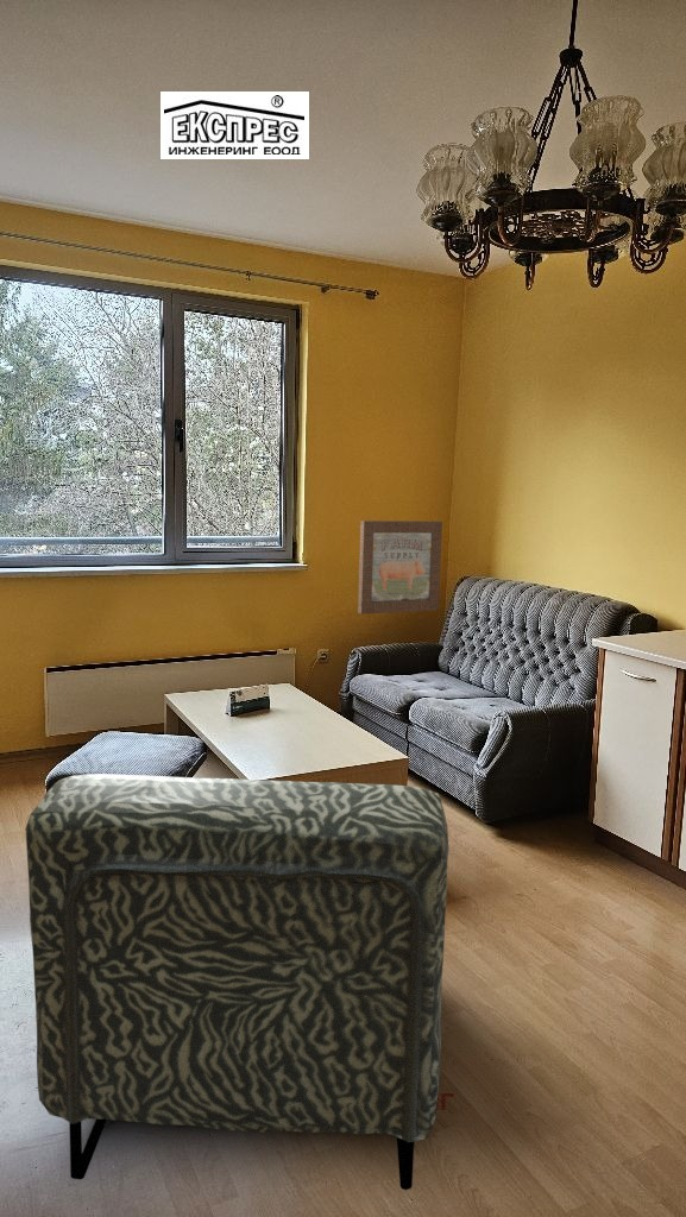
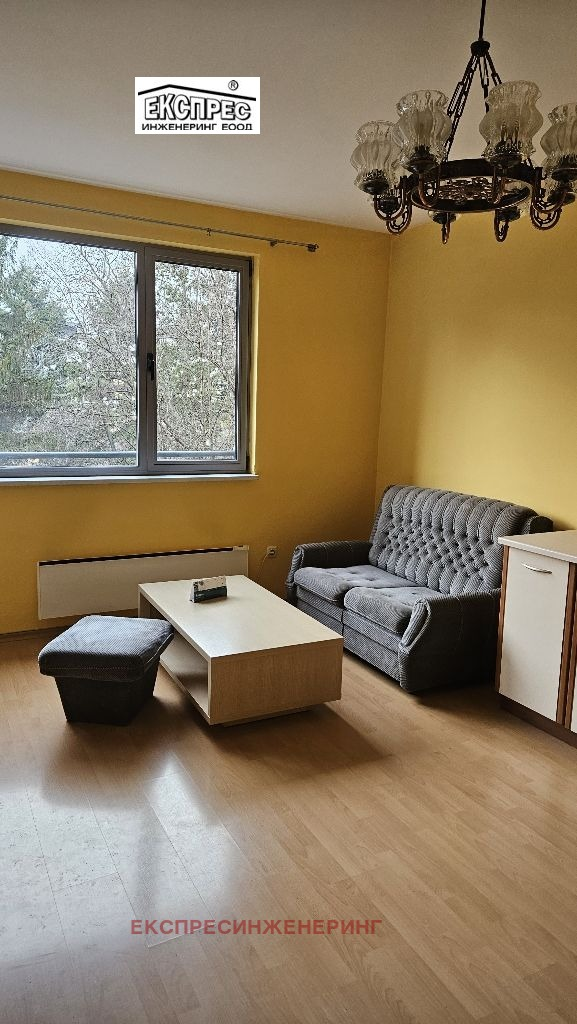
- armchair [24,773,451,1191]
- wall art [357,519,443,616]
